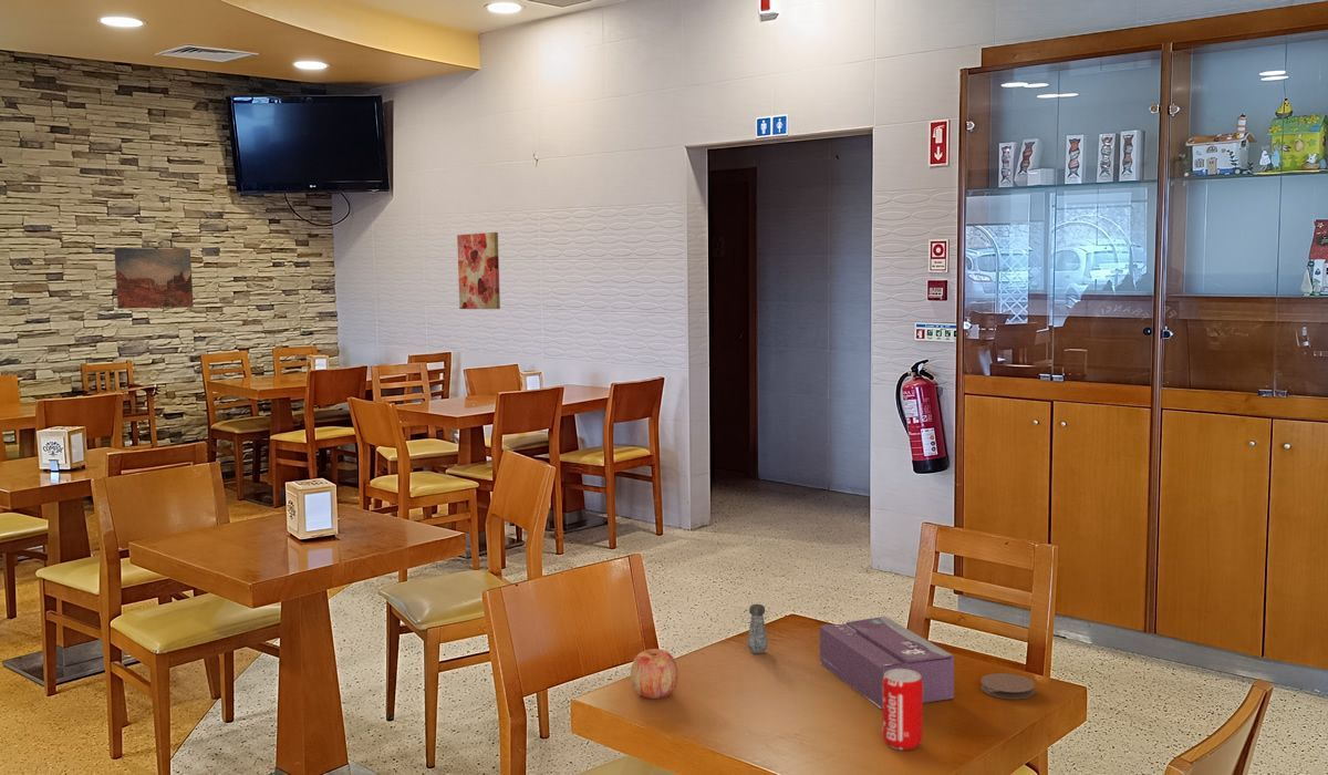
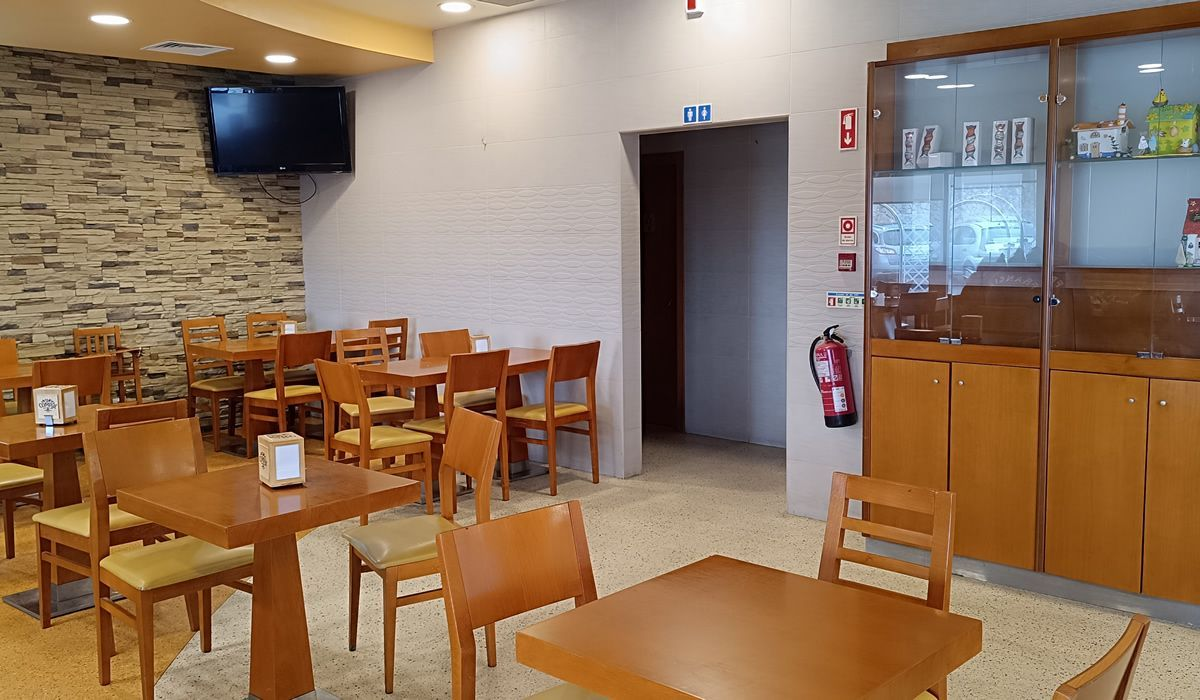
- wall art [456,231,501,310]
- tissue box [819,616,955,710]
- coaster [979,672,1036,700]
- apple [630,648,679,700]
- salt shaker [746,603,769,654]
- beverage can [882,669,924,752]
- wall art [113,247,195,310]
